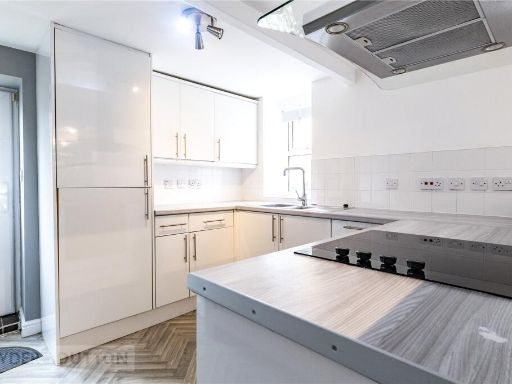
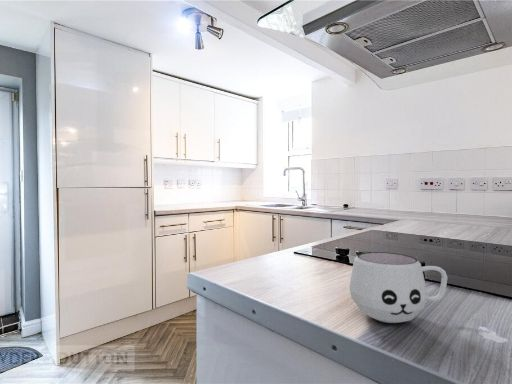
+ mug [349,251,449,324]
